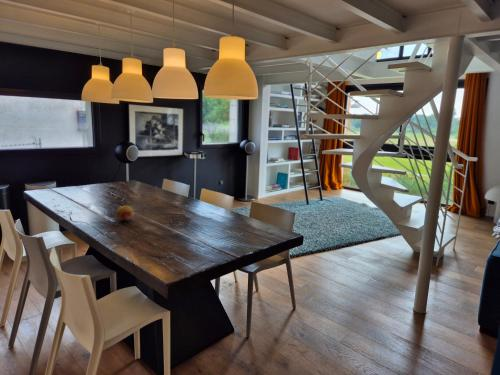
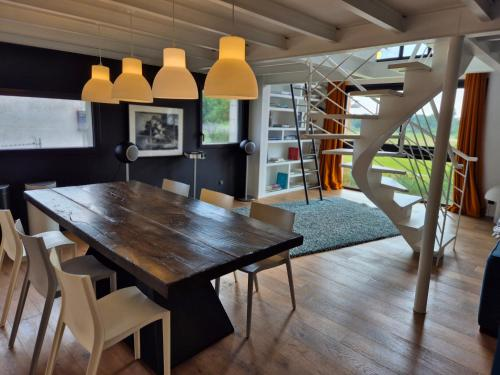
- fruit [115,204,135,222]
